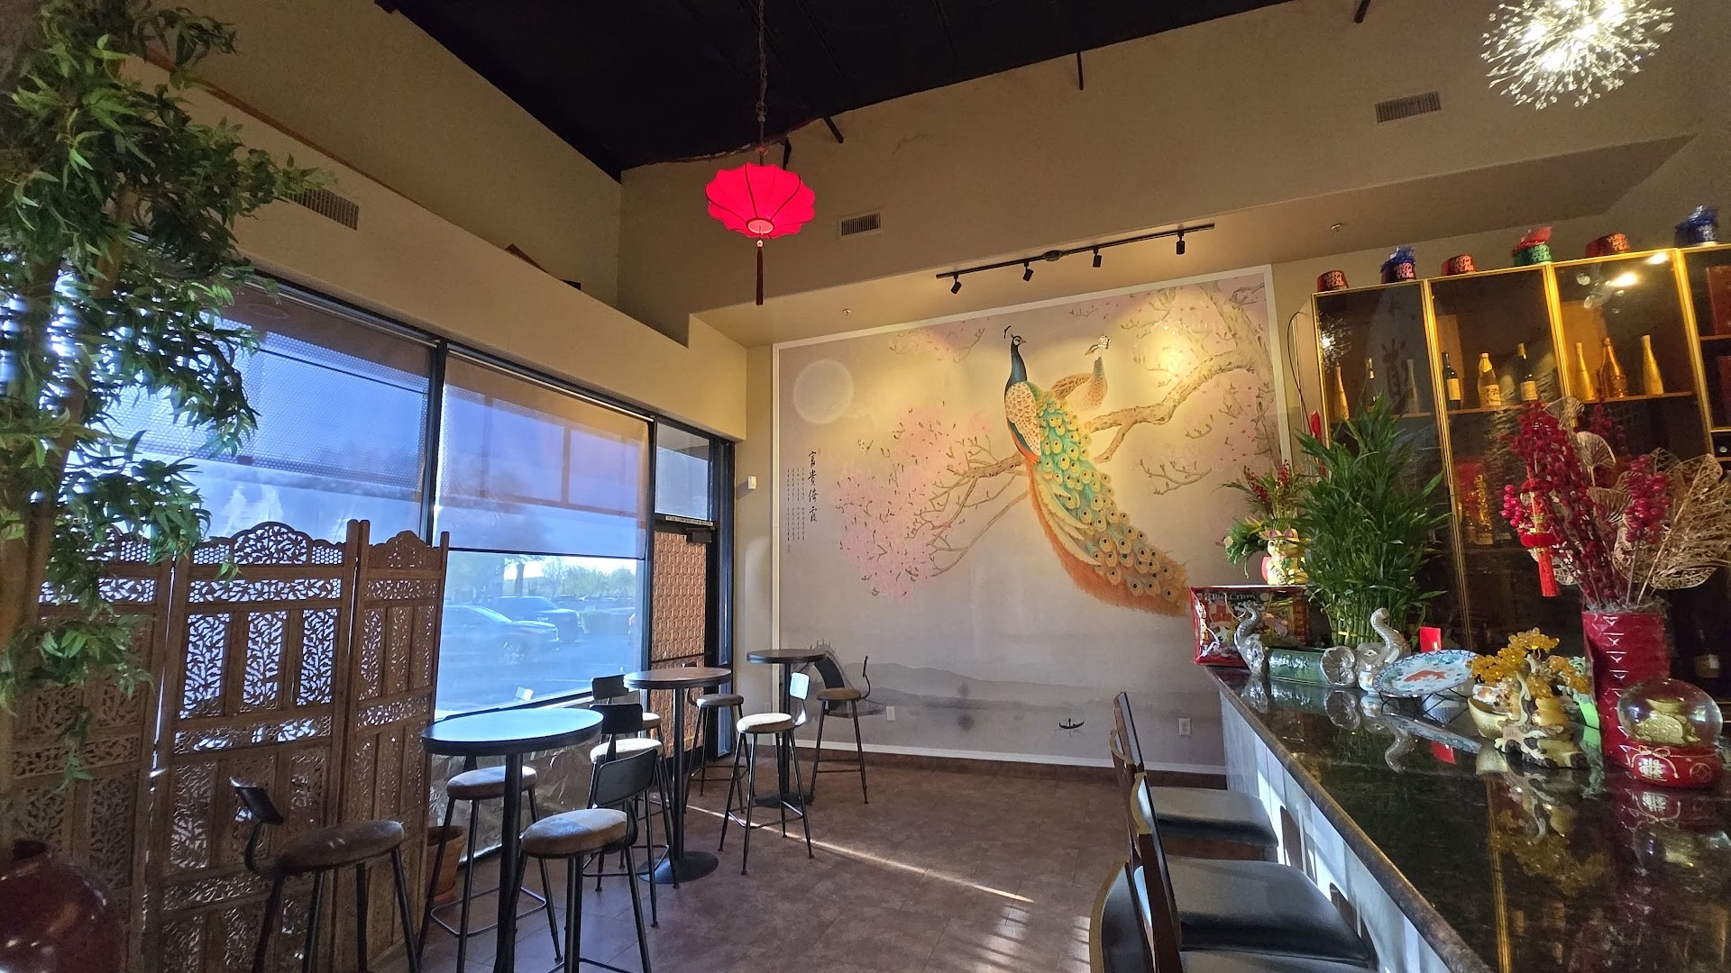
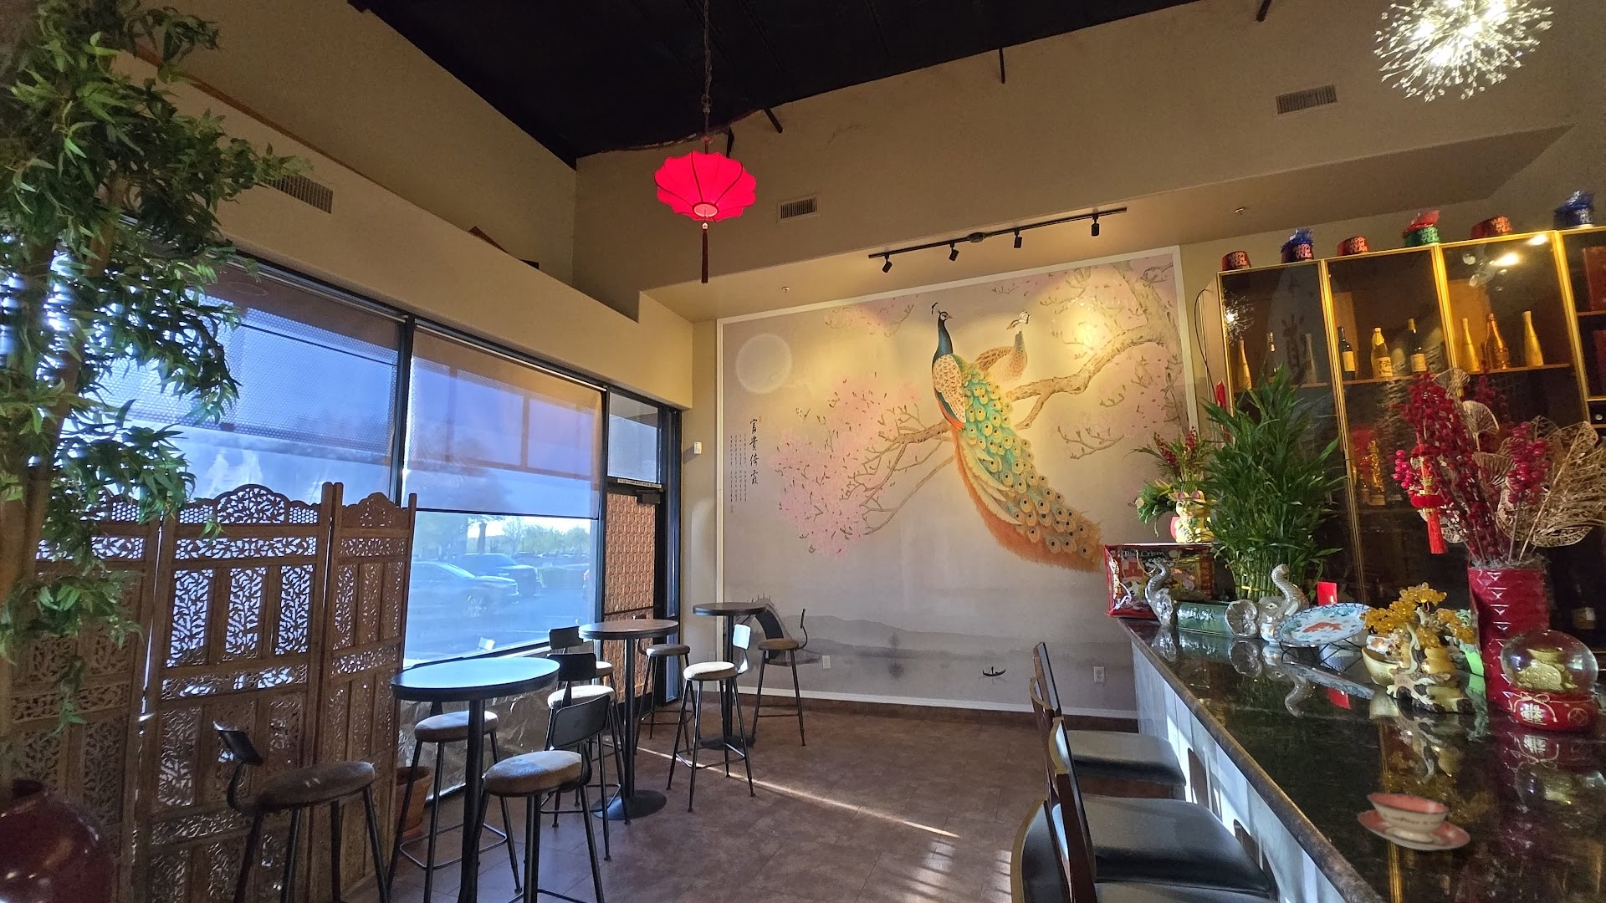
+ teacup [1357,792,1471,851]
